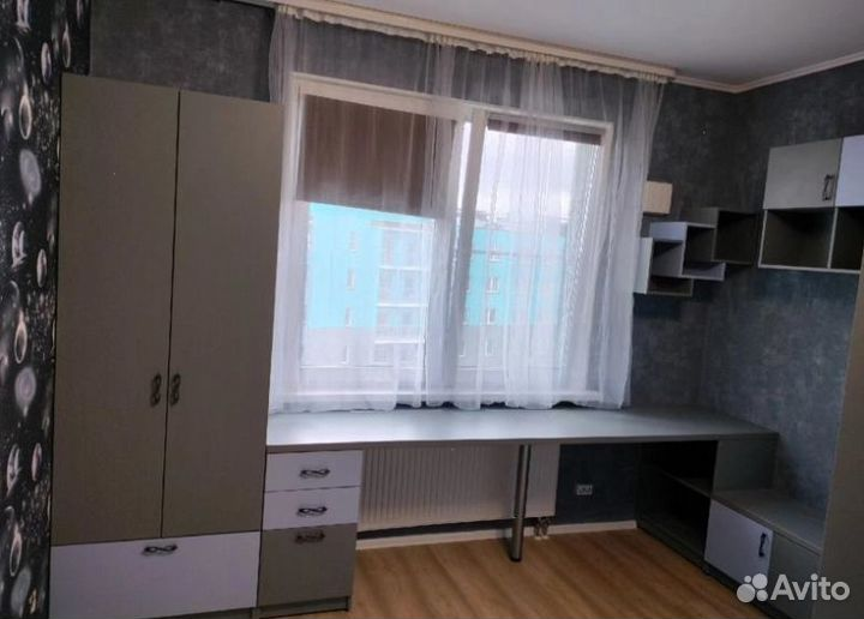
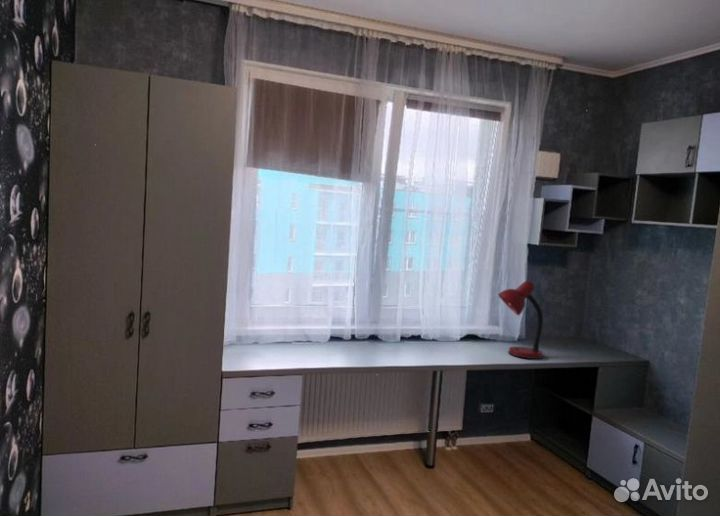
+ desk lamp [497,280,544,360]
